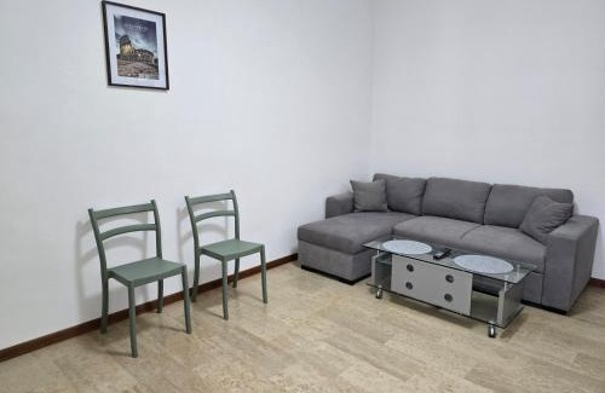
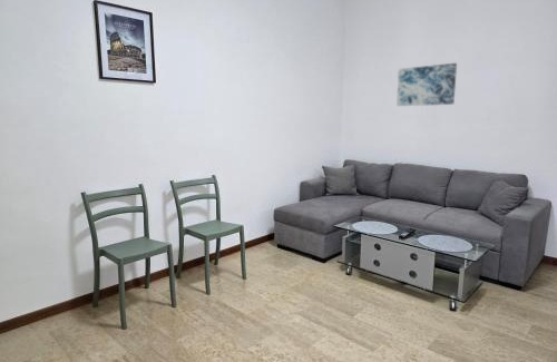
+ wall art [395,62,458,107]
